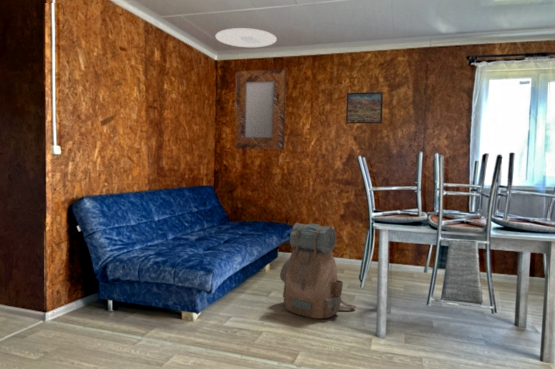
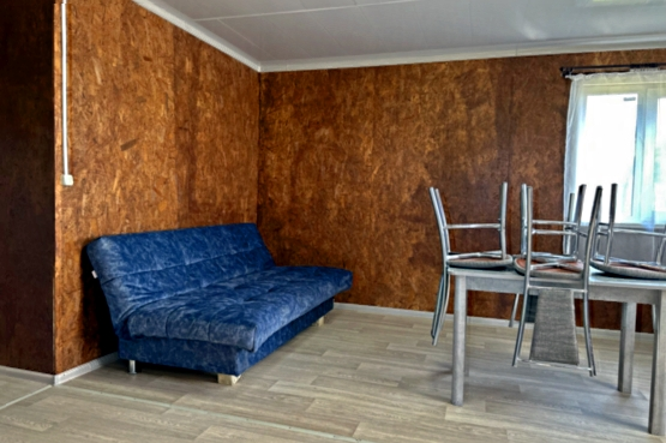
- home mirror [234,68,287,151]
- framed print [345,91,384,124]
- ceiling light [215,27,278,48]
- backpack [279,222,357,320]
